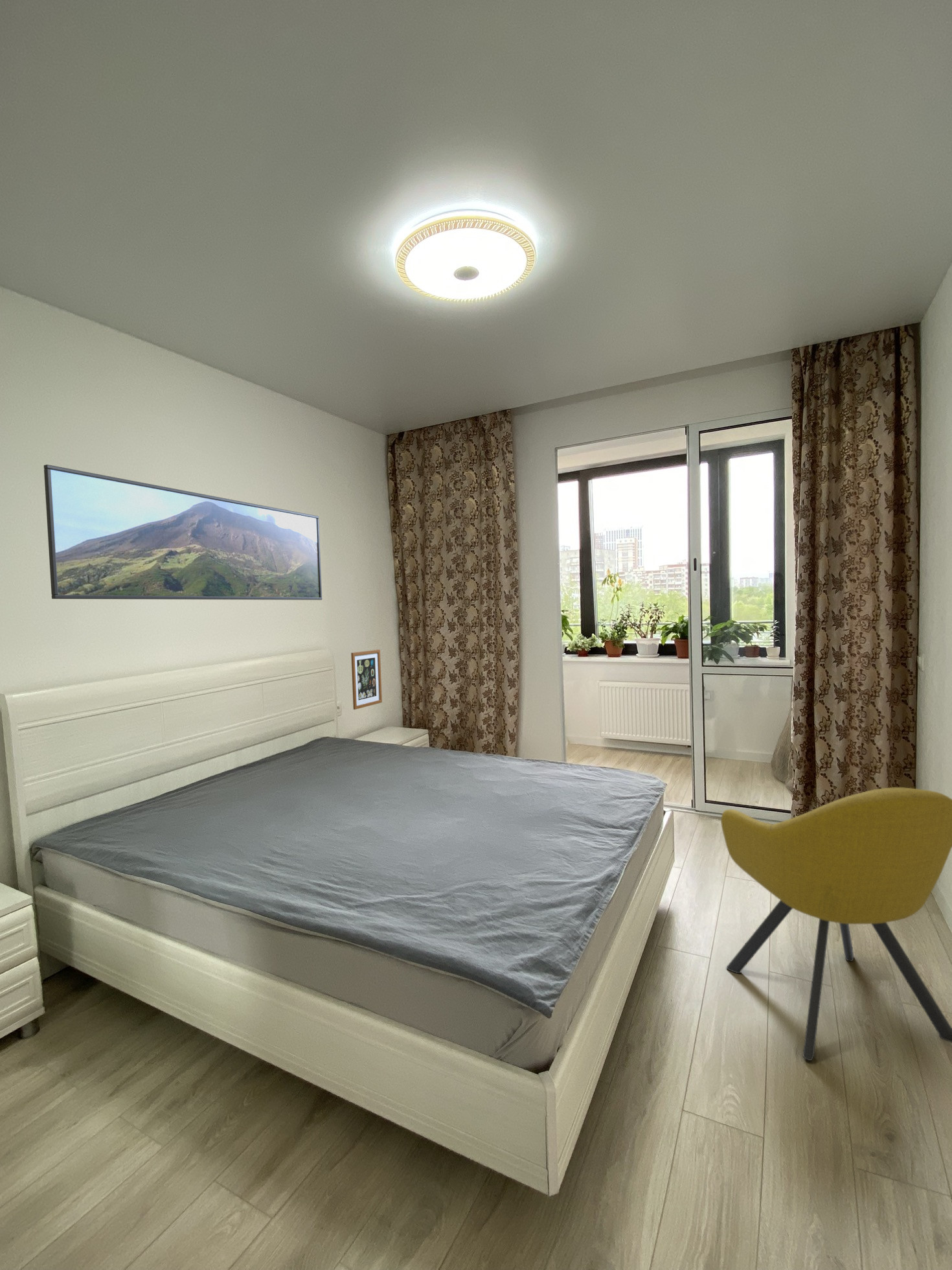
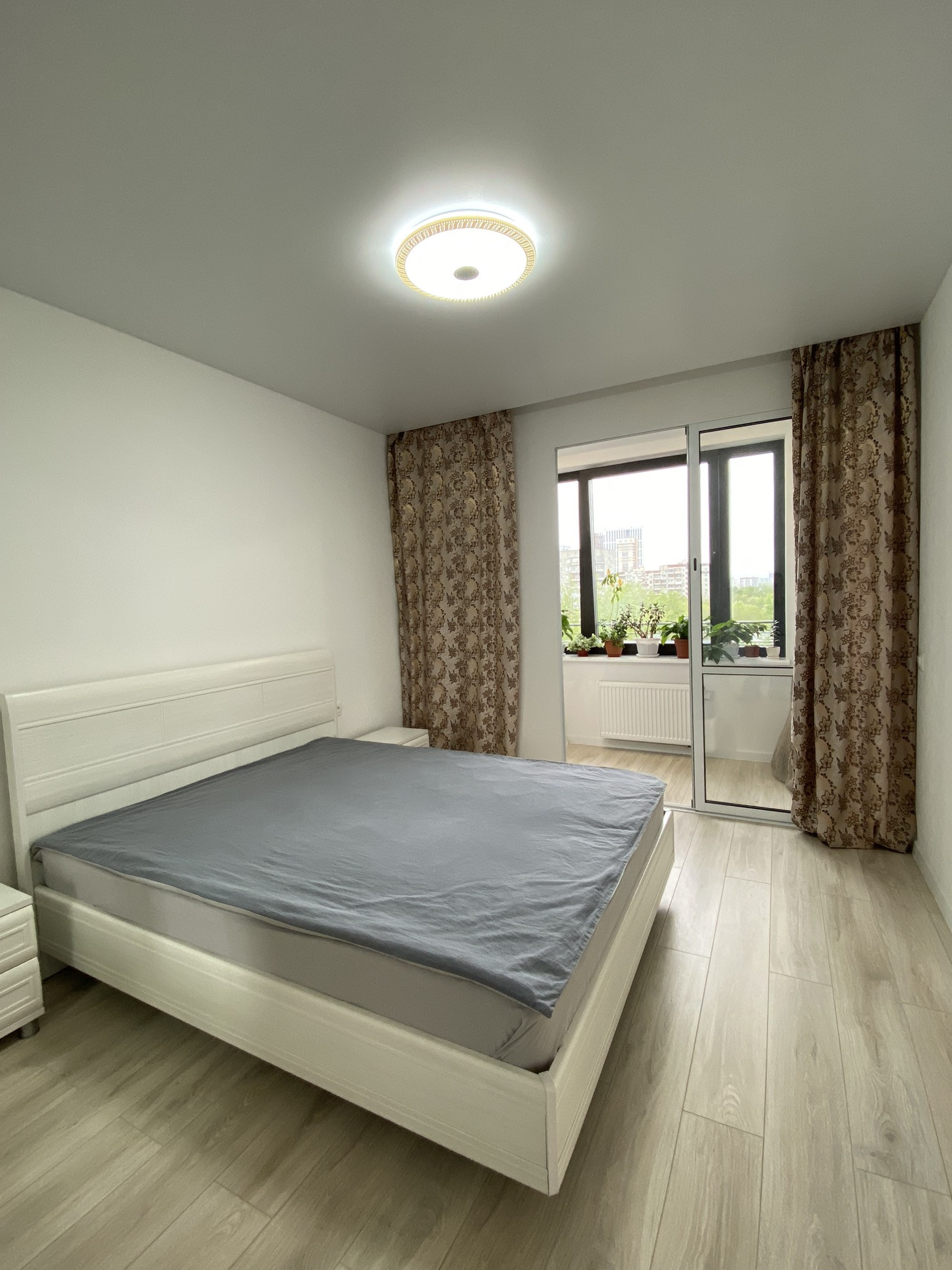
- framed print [43,464,323,601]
- chair [720,787,952,1061]
- wall art [350,649,383,710]
